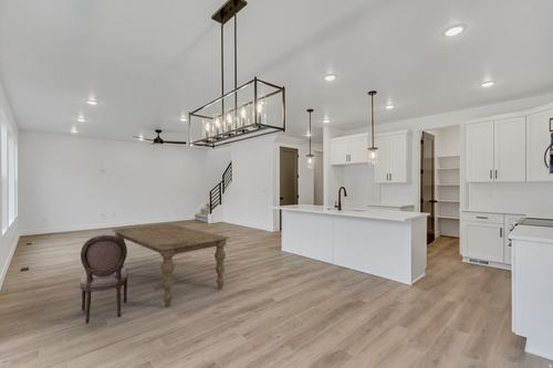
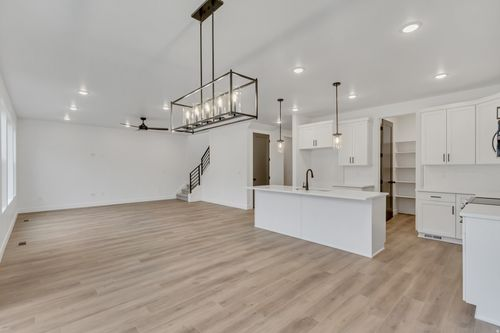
- dining table [112,222,230,308]
- dining chair [79,234,129,325]
